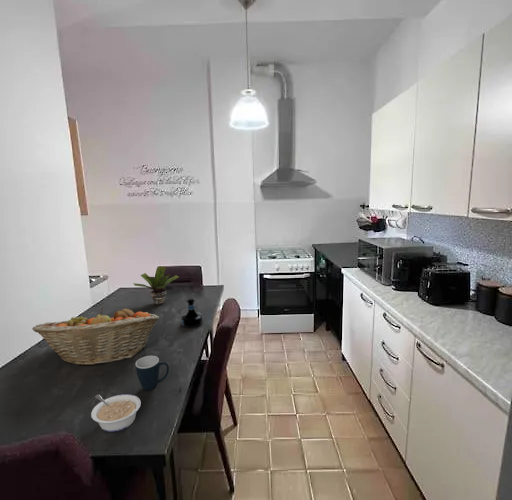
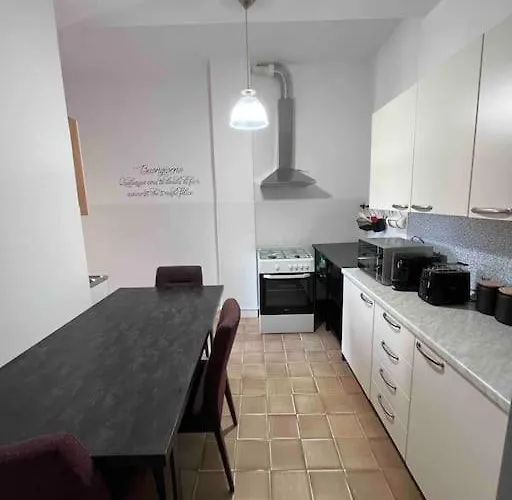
- legume [90,393,142,433]
- mug [135,355,170,391]
- tequila bottle [180,297,204,329]
- potted plant [132,265,180,306]
- fruit basket [31,307,160,366]
